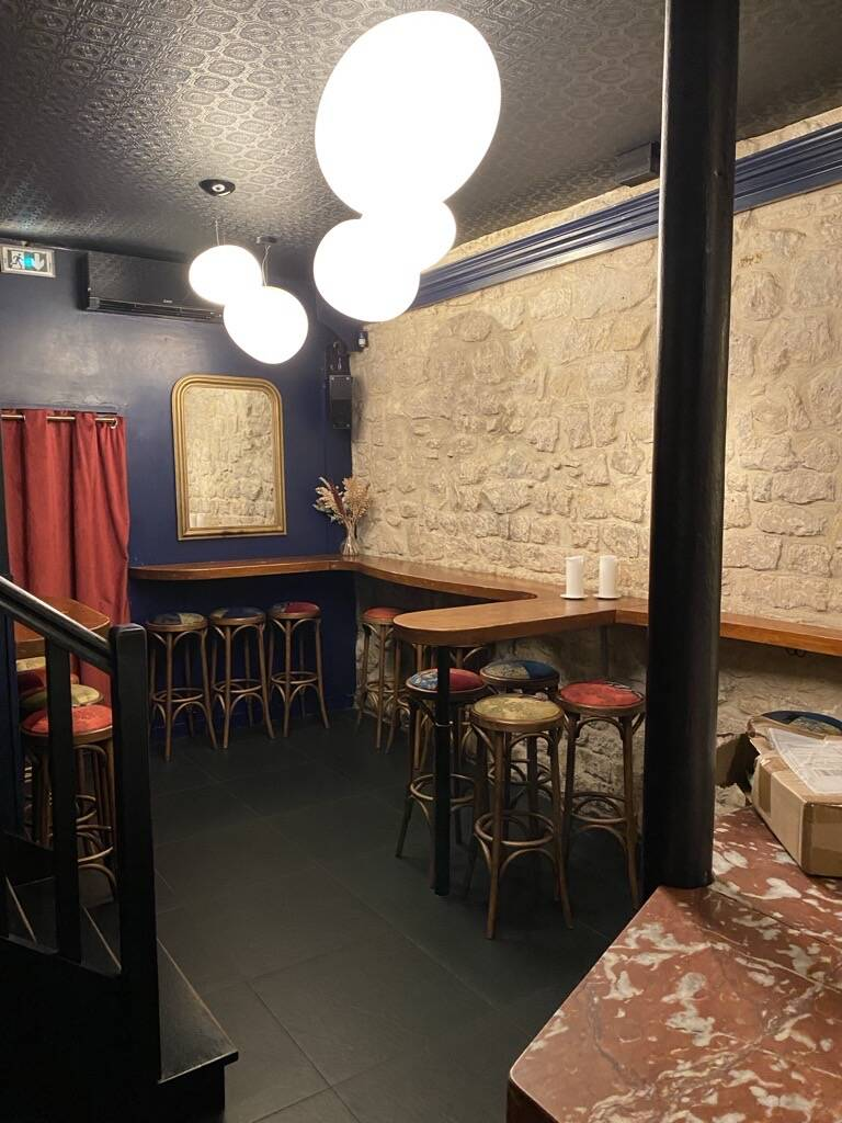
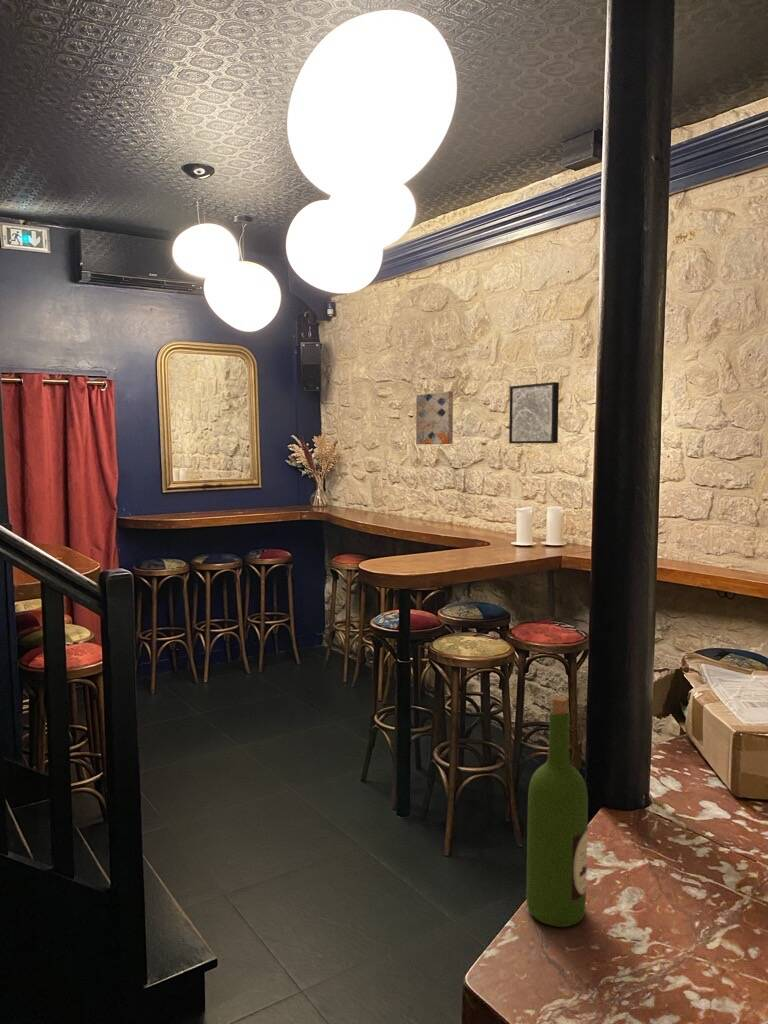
+ wall art [508,381,560,445]
+ wall art [415,391,454,445]
+ wine bottle [525,695,589,928]
